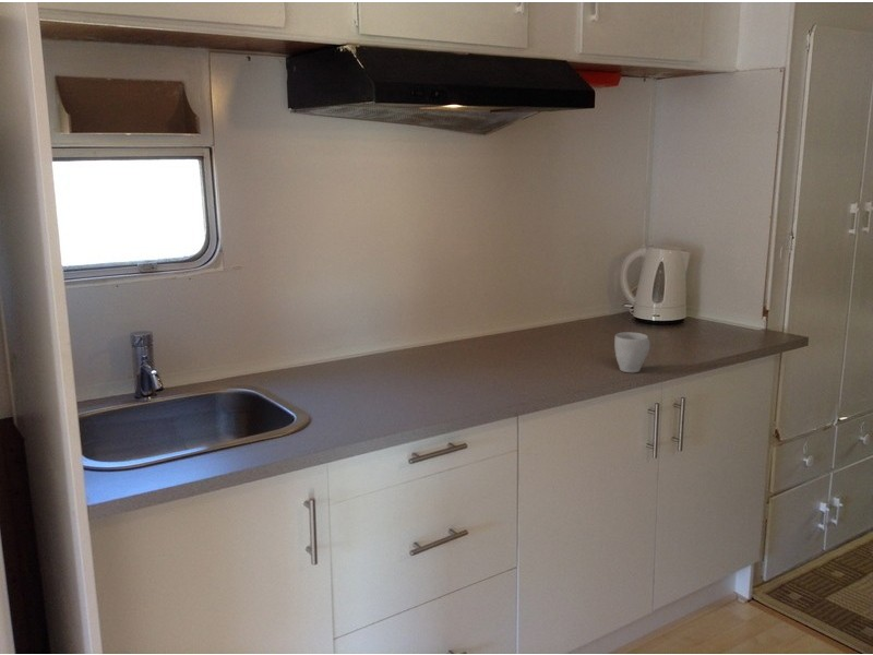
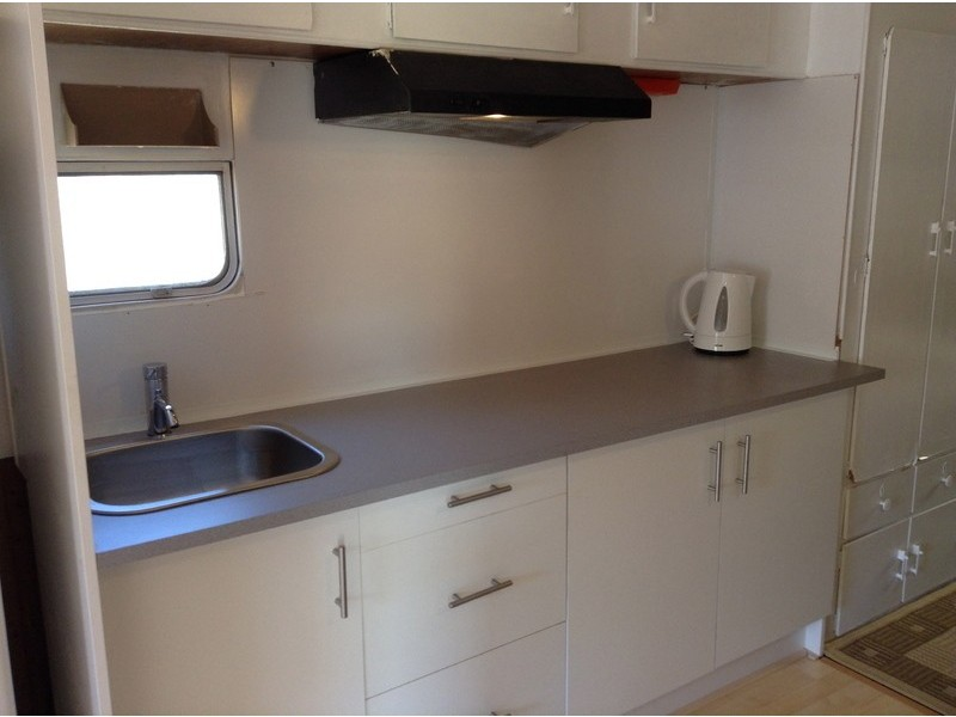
- mug [613,331,650,373]
